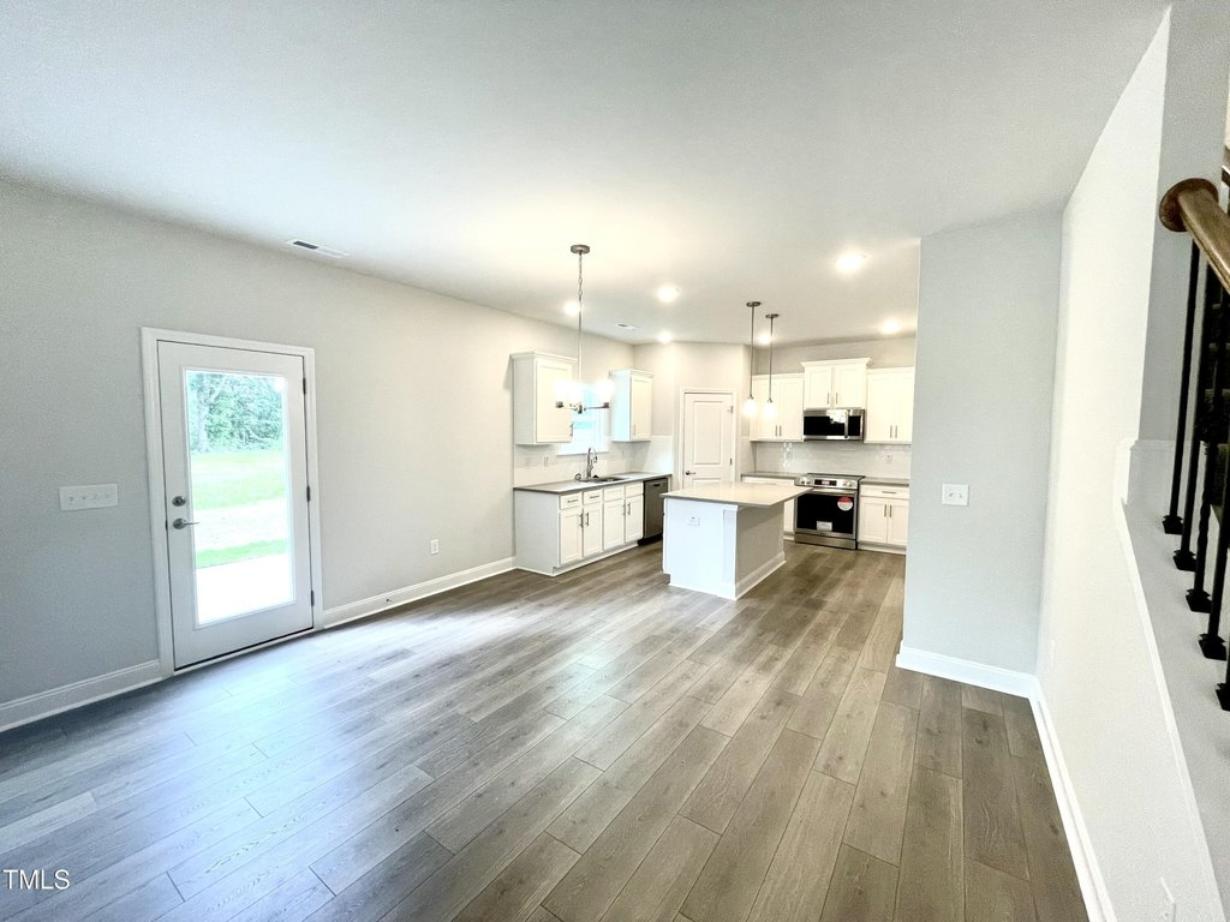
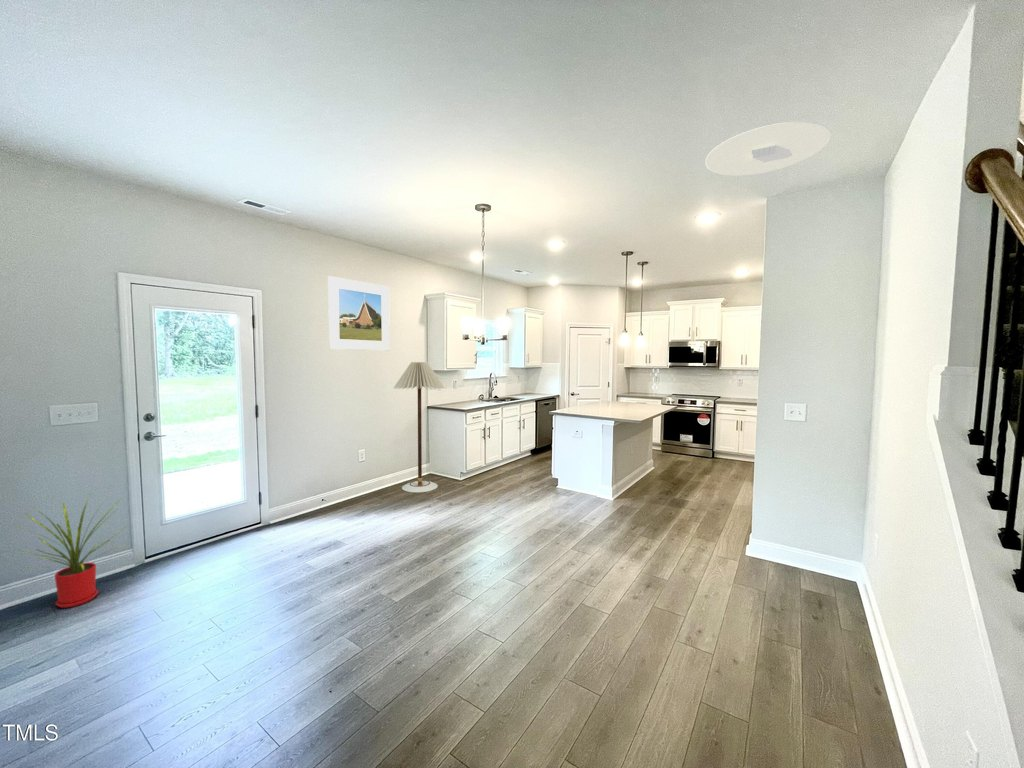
+ floor lamp [393,361,446,493]
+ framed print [327,275,391,352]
+ house plant [10,491,130,609]
+ ceiling light [704,121,832,177]
